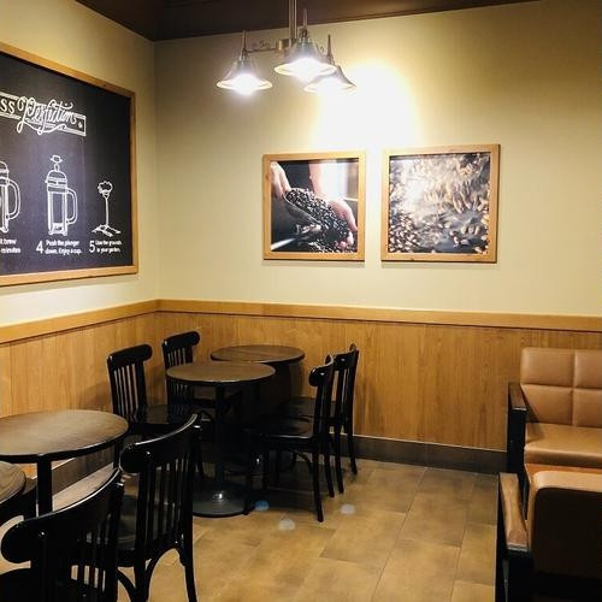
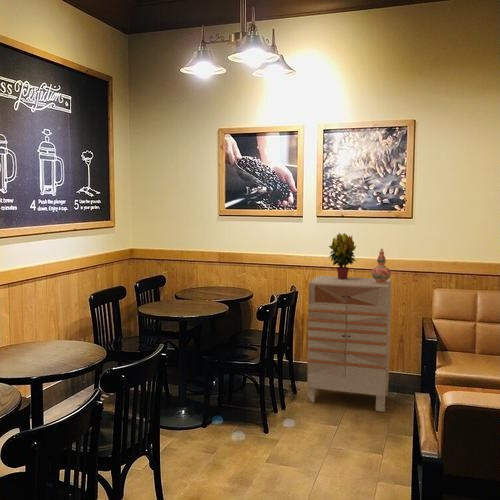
+ decorative vase [371,248,392,283]
+ dresser [306,275,392,413]
+ potted plant [328,232,357,279]
